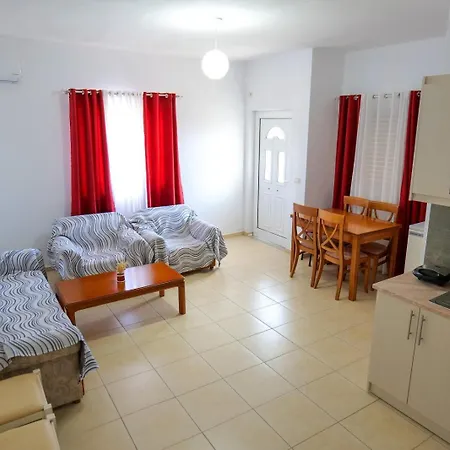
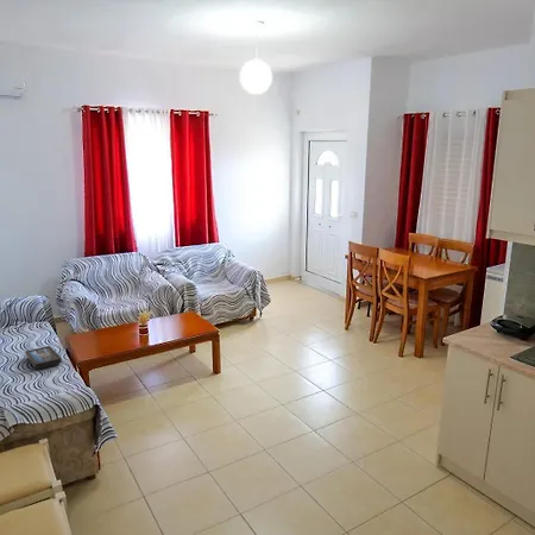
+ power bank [24,345,63,371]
